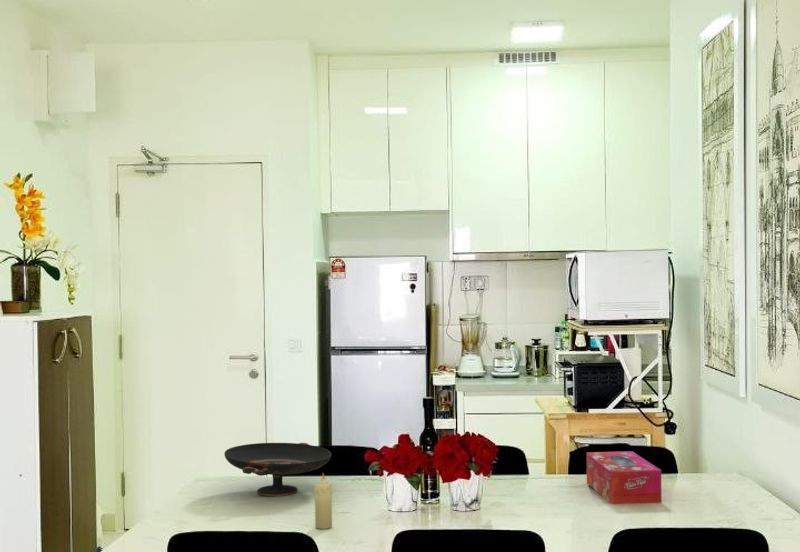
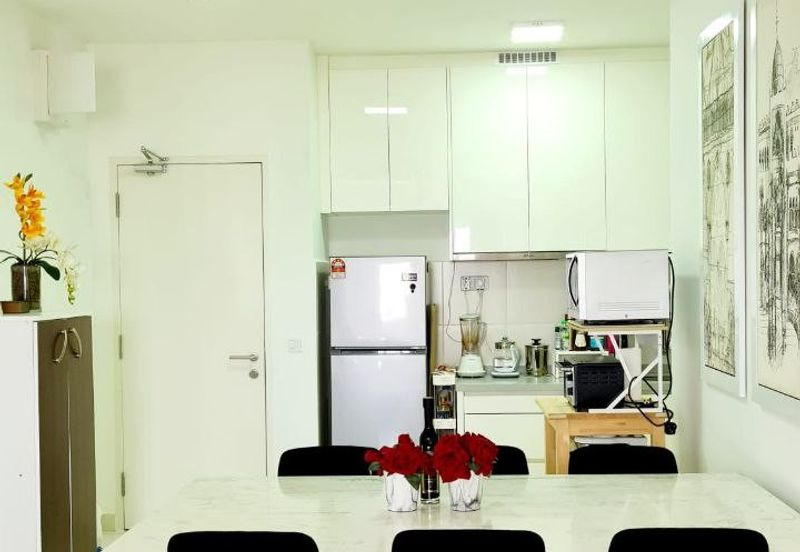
- candle [313,473,333,530]
- decorative bowl [223,442,332,498]
- tissue box [586,450,663,505]
